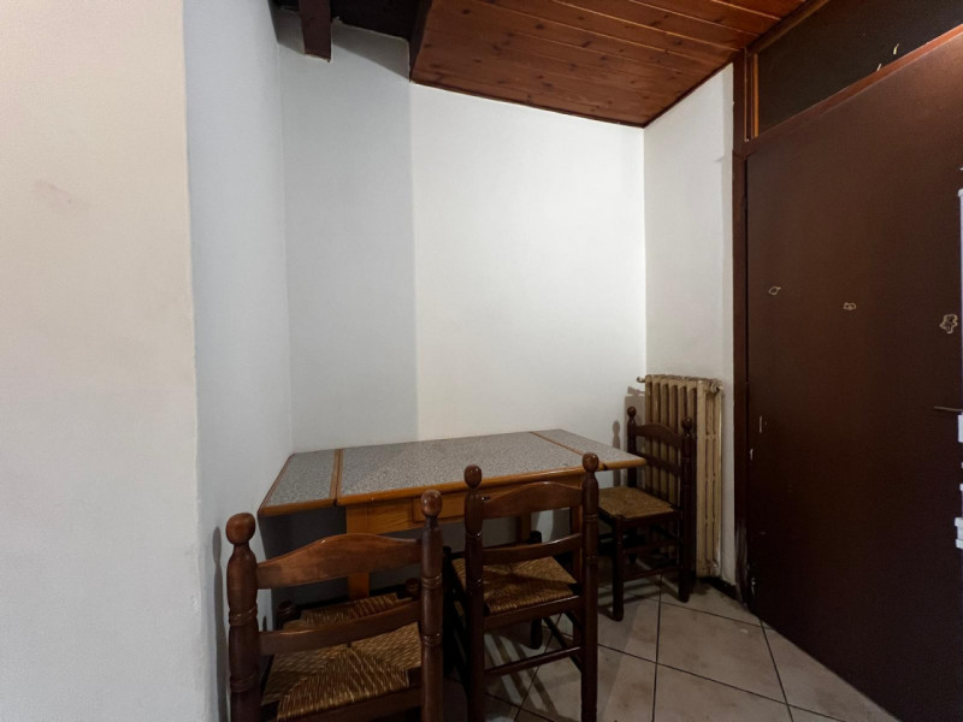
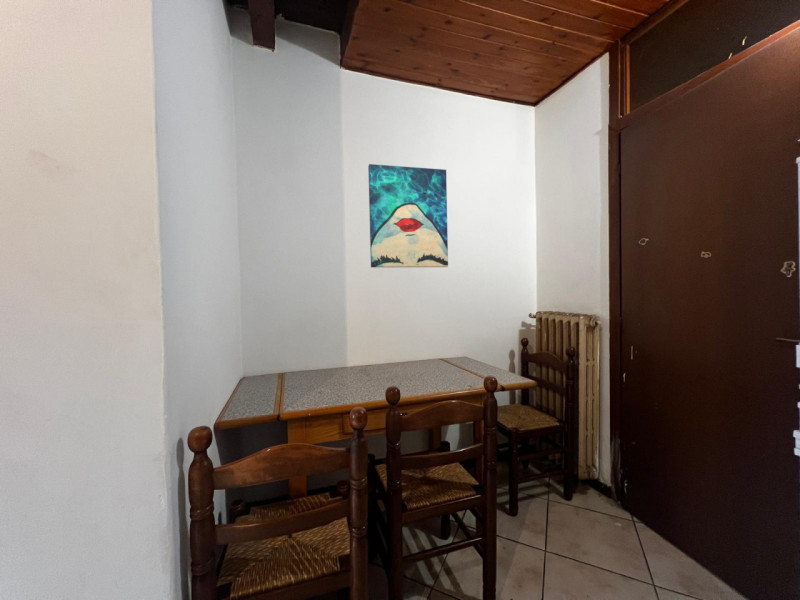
+ wall art [367,163,449,268]
